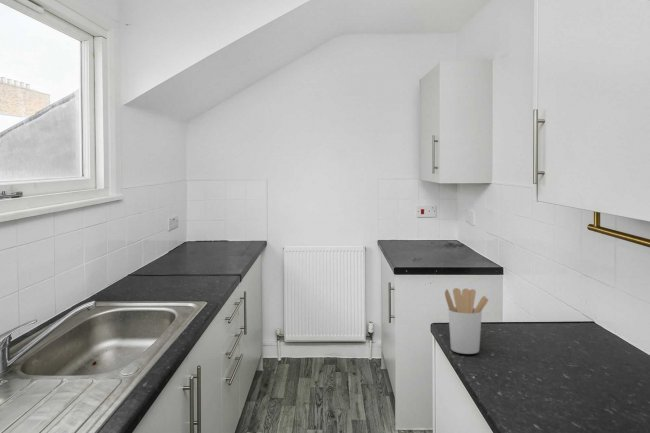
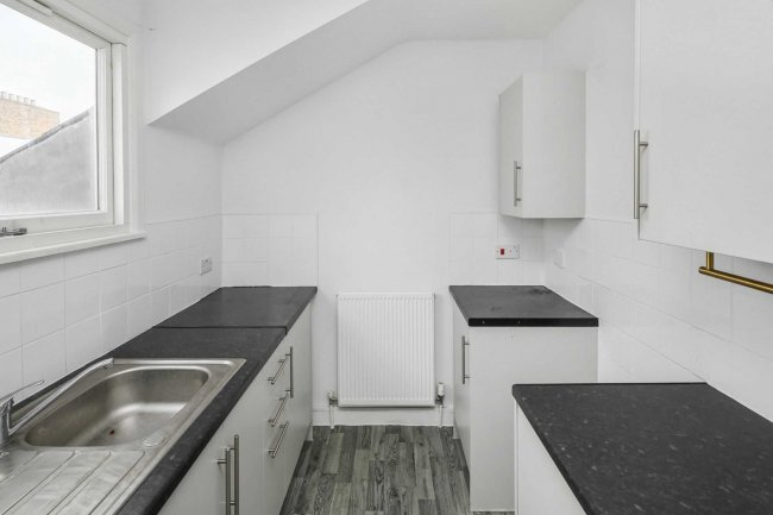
- utensil holder [444,287,489,355]
